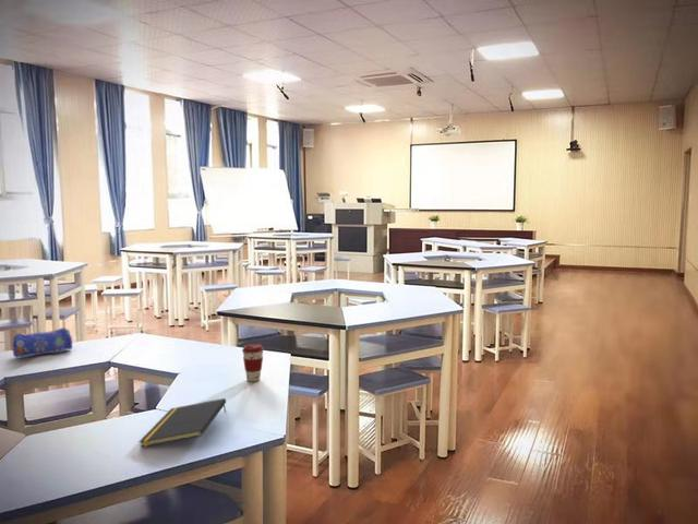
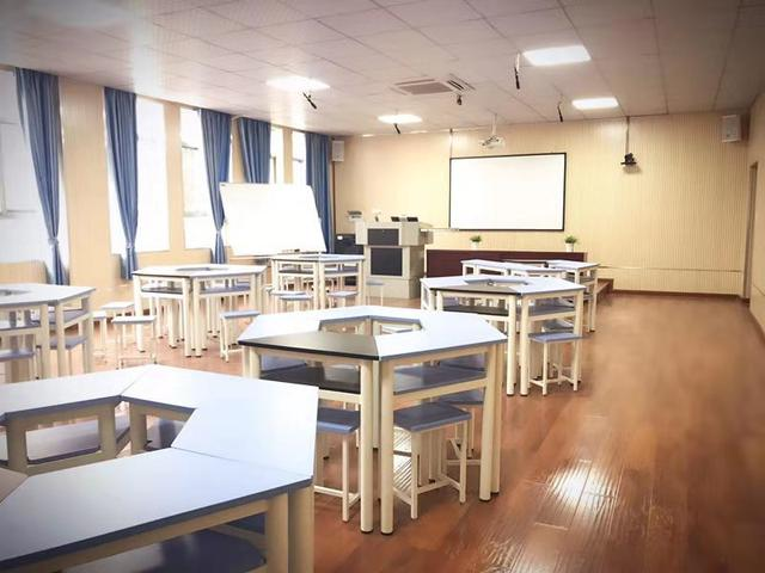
- notepad [137,397,227,449]
- coffee cup [241,343,265,382]
- pencil case [11,326,74,358]
